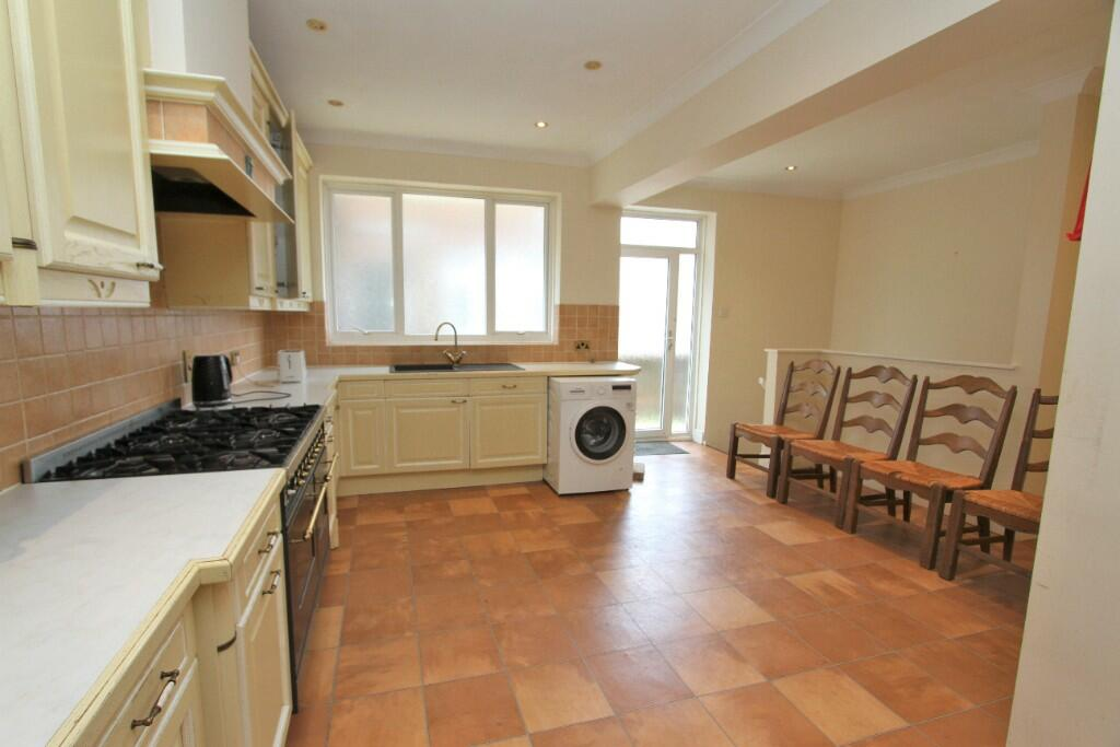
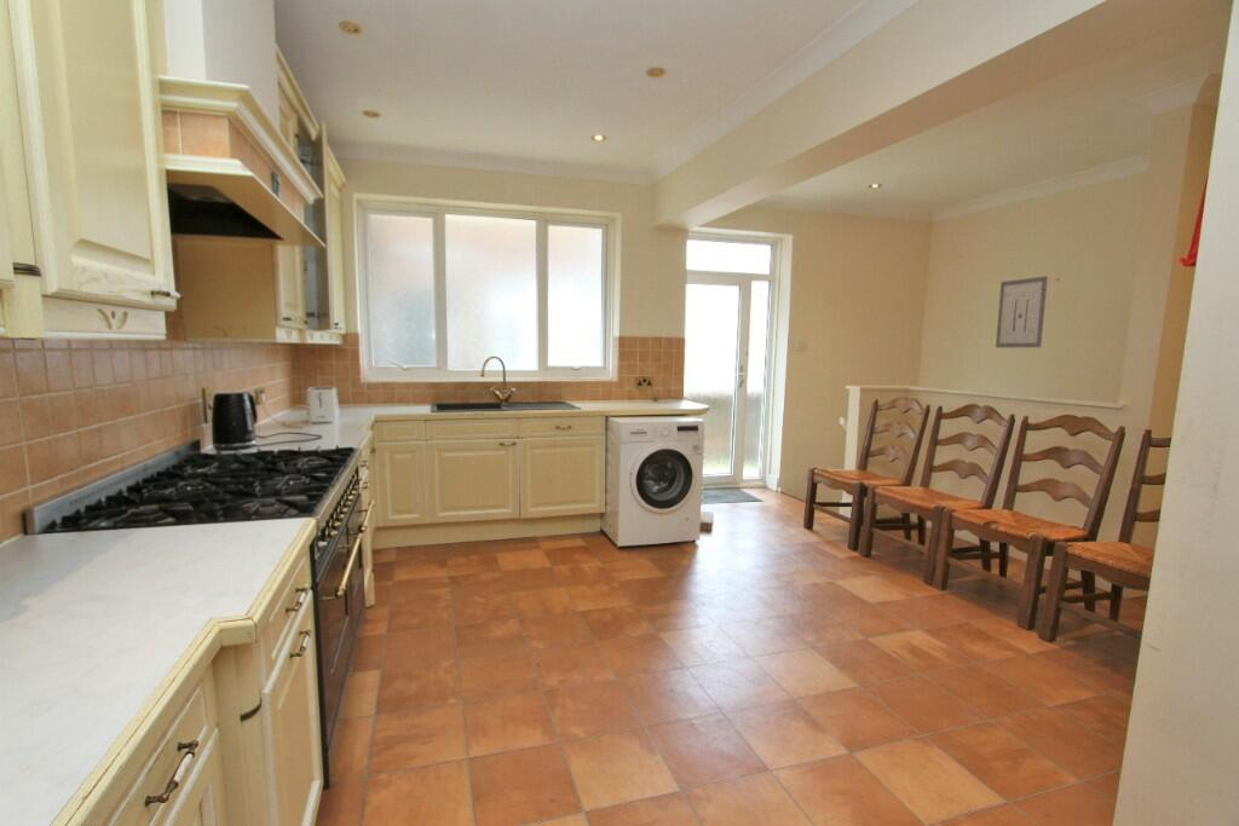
+ wall art [995,275,1049,350]
